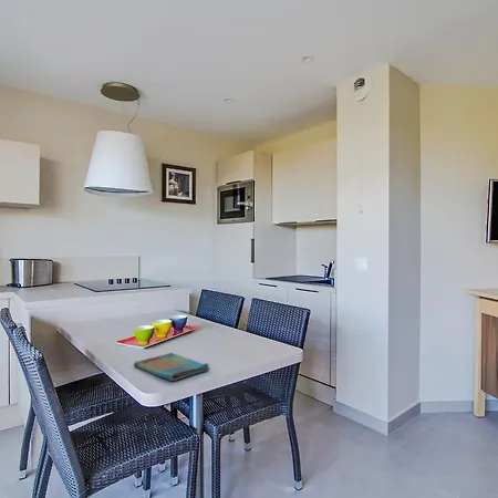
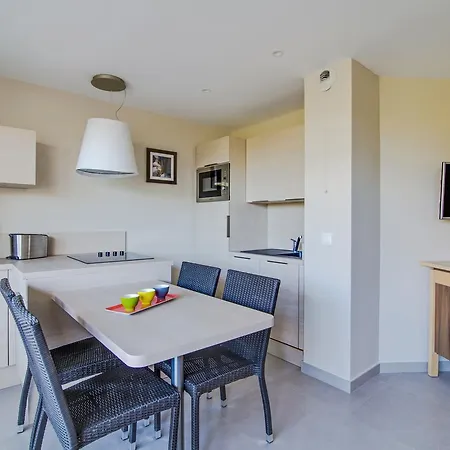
- dish towel [133,352,210,382]
